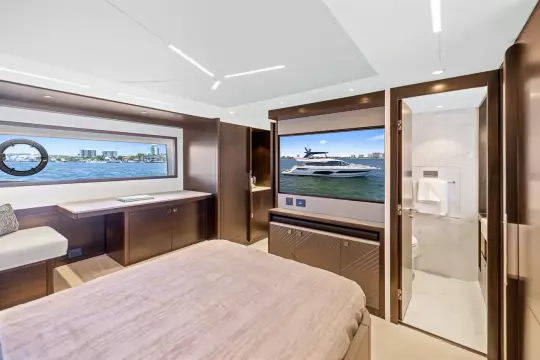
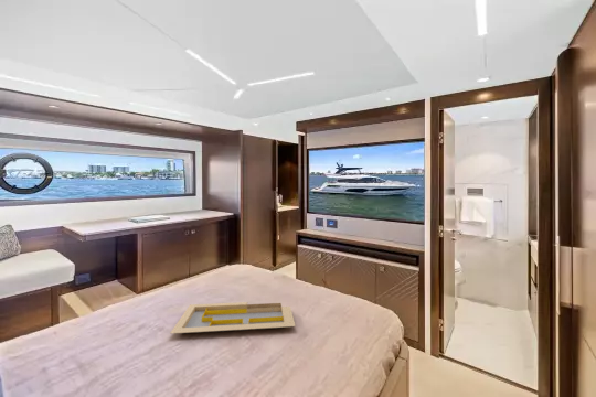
+ serving tray [170,301,297,334]
